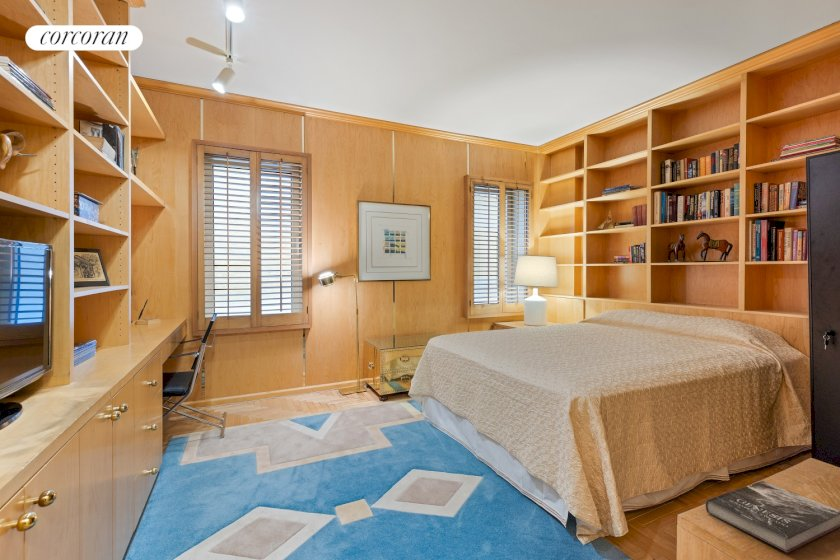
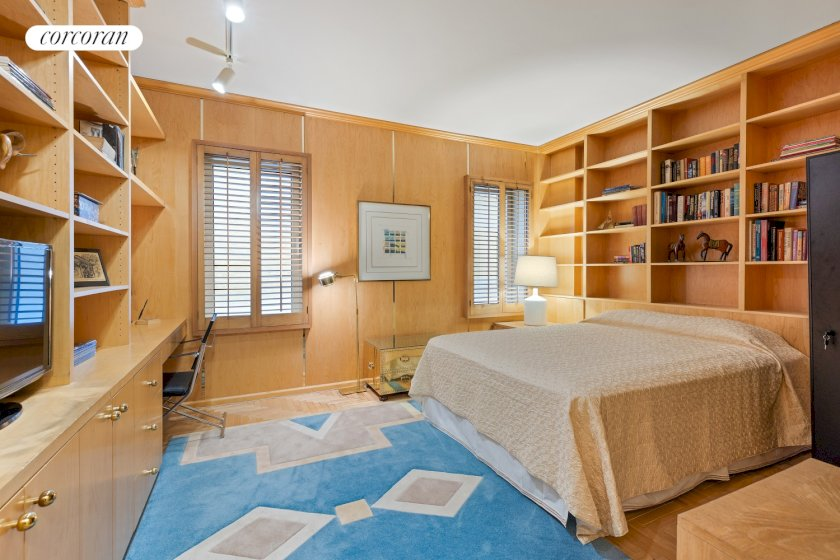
- book [705,480,840,553]
